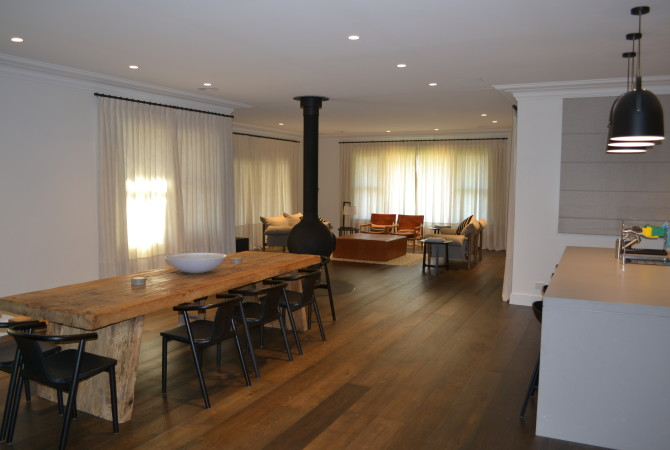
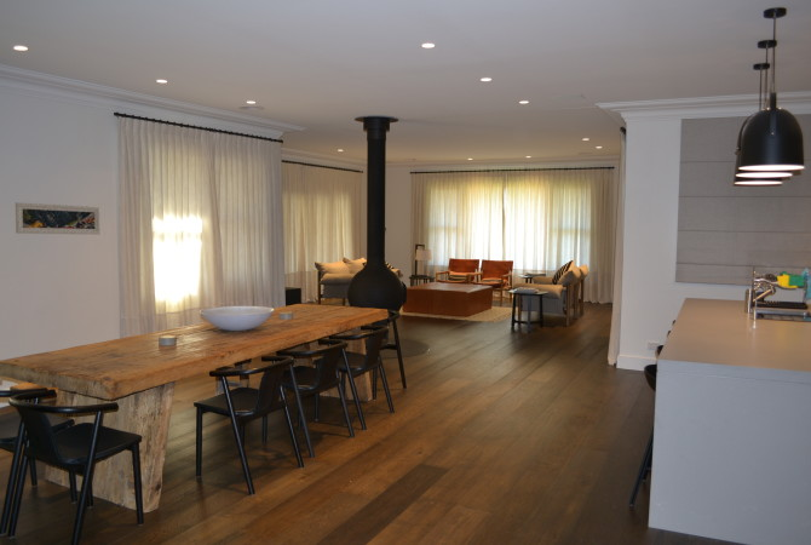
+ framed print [15,201,102,236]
